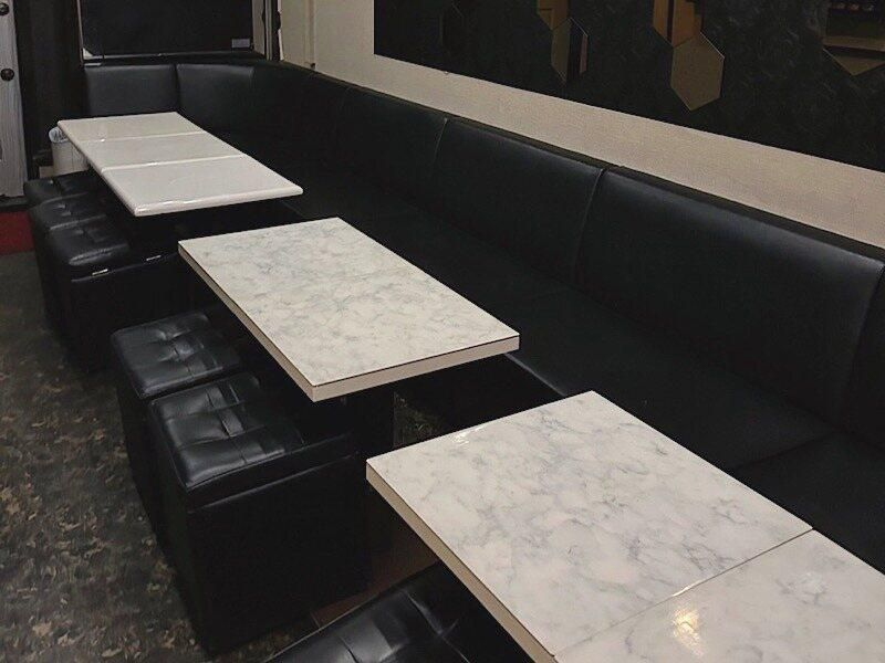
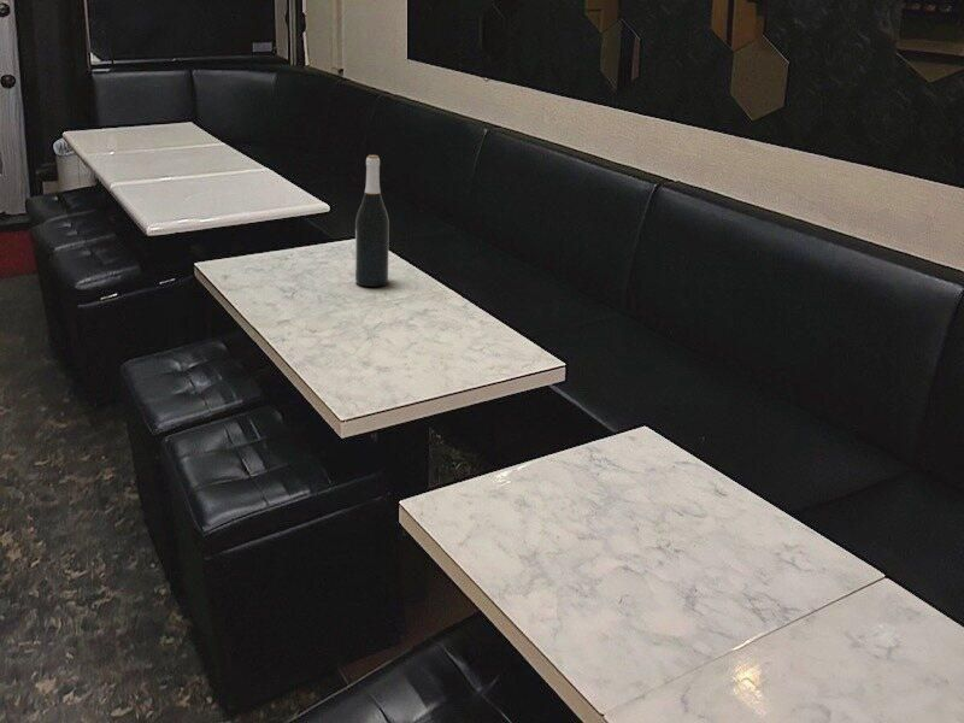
+ wine bottle [354,154,390,288]
